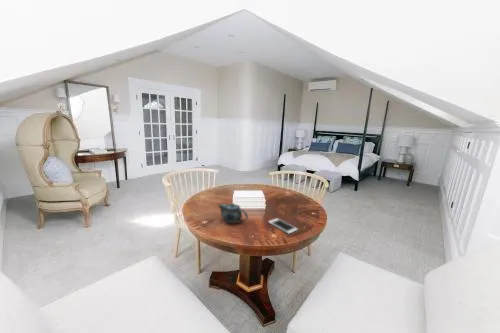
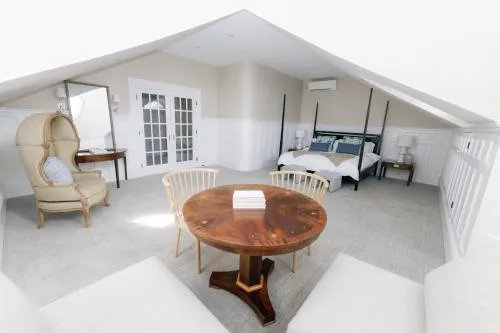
- cell phone [267,217,299,235]
- chinaware [218,202,249,225]
